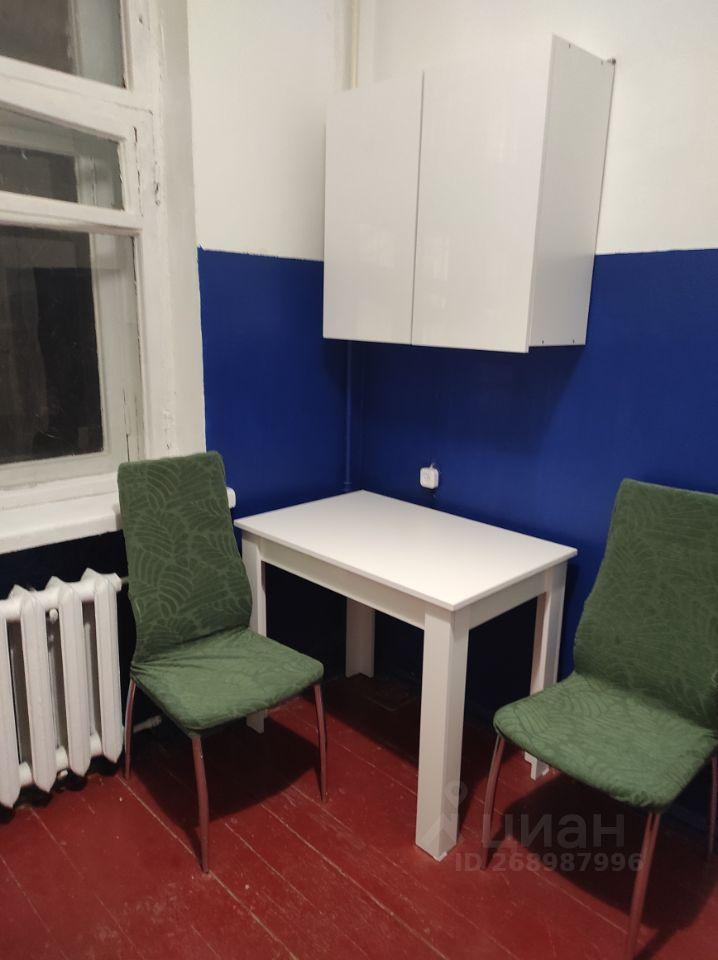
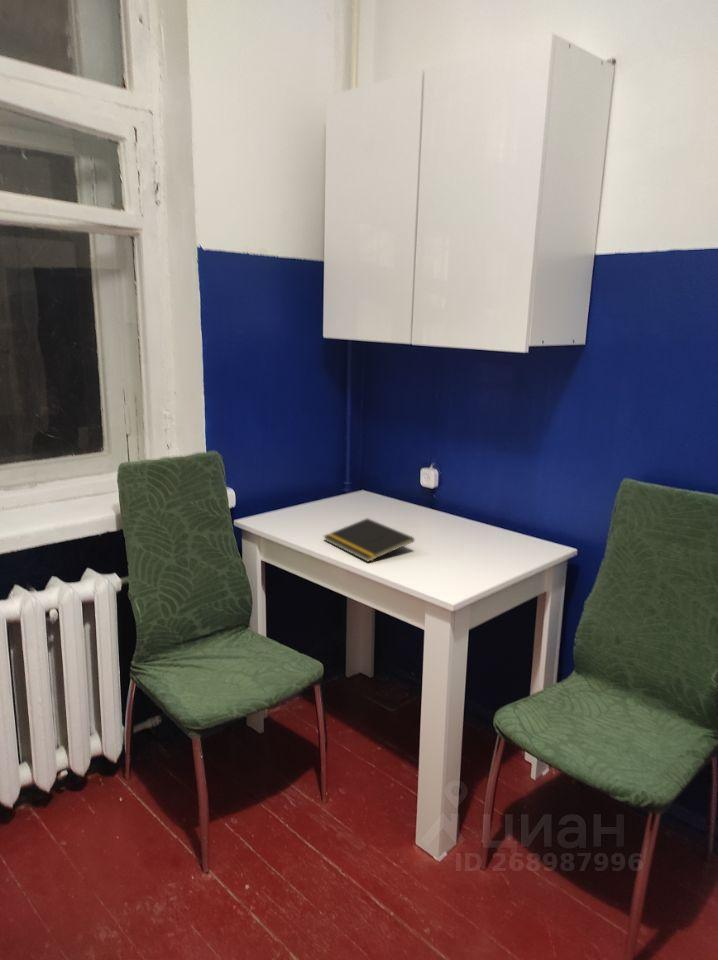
+ notepad [322,517,415,563]
